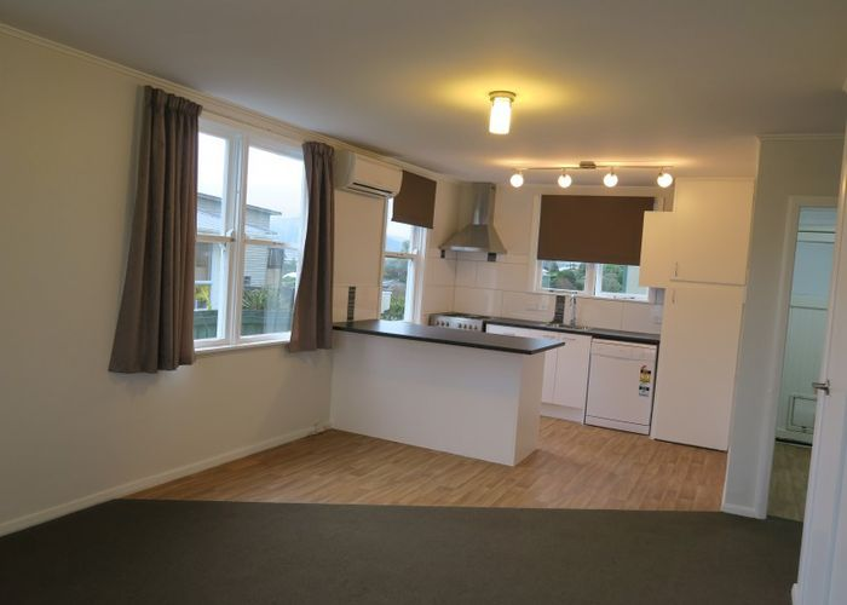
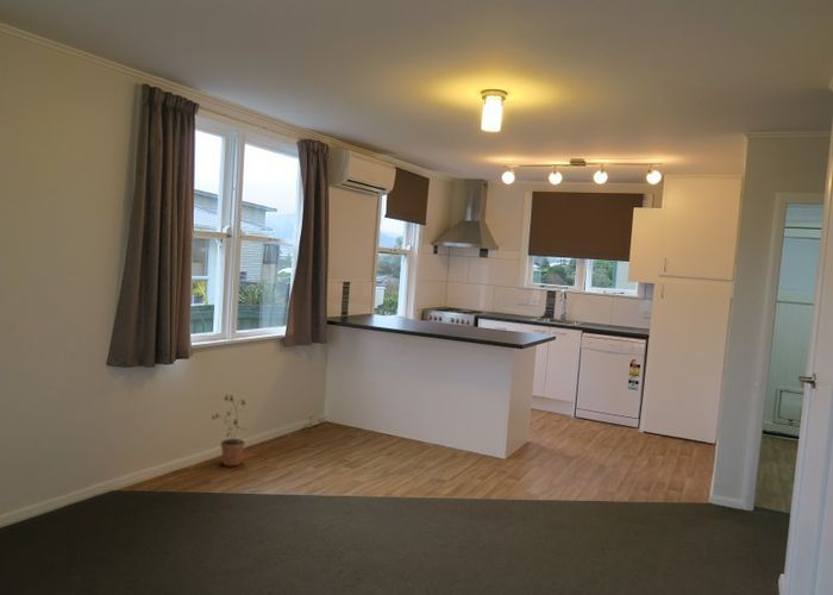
+ potted plant [211,394,249,466]
